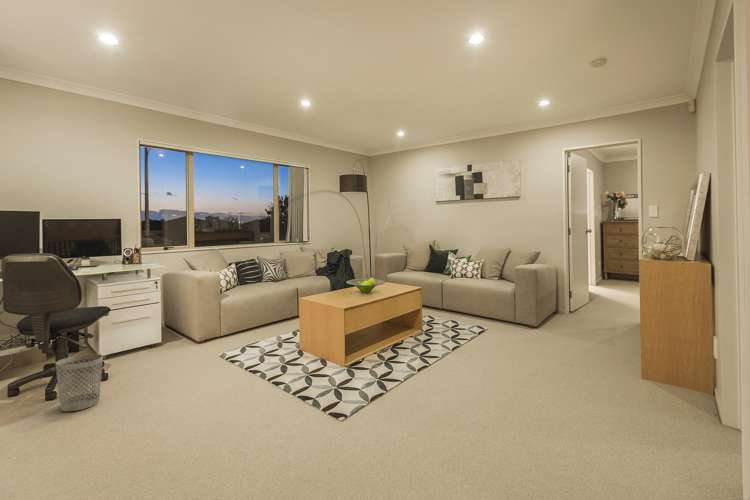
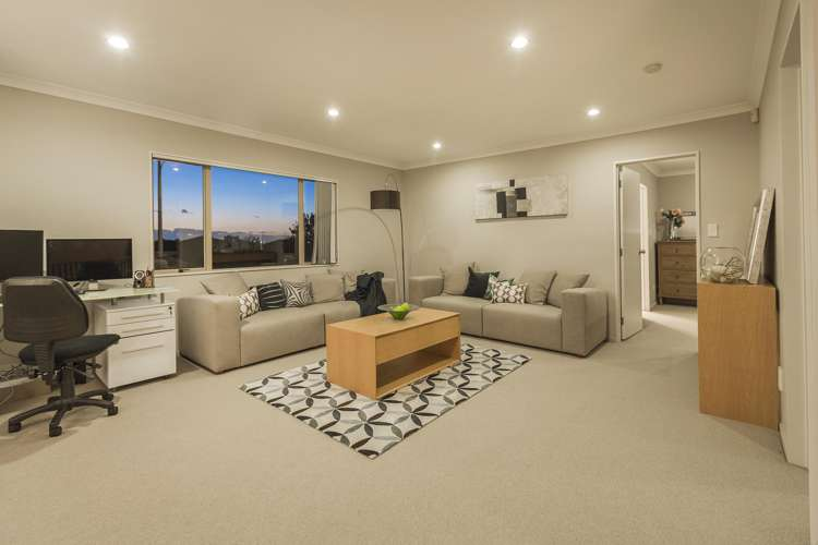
- wastebasket [55,353,104,412]
